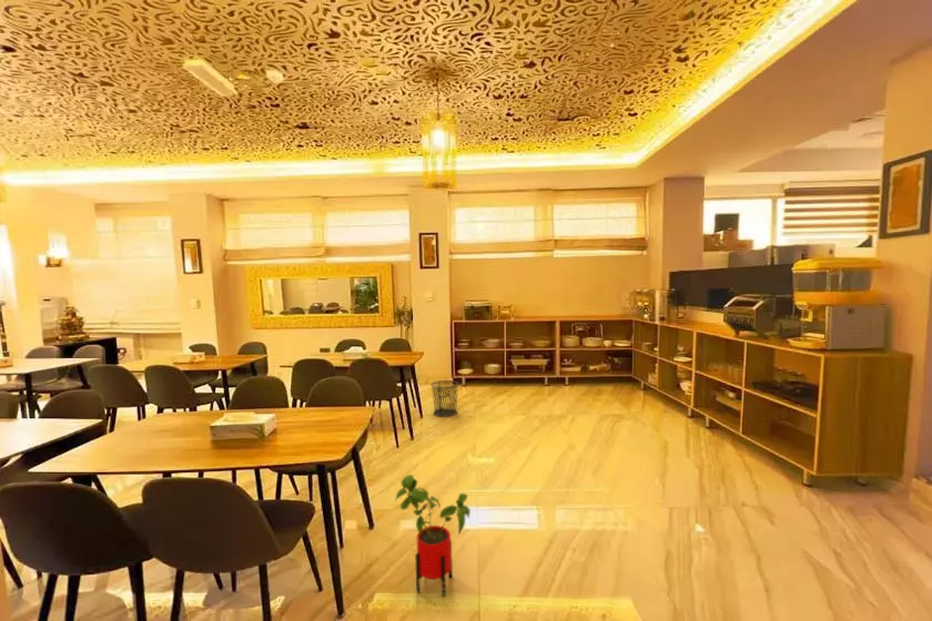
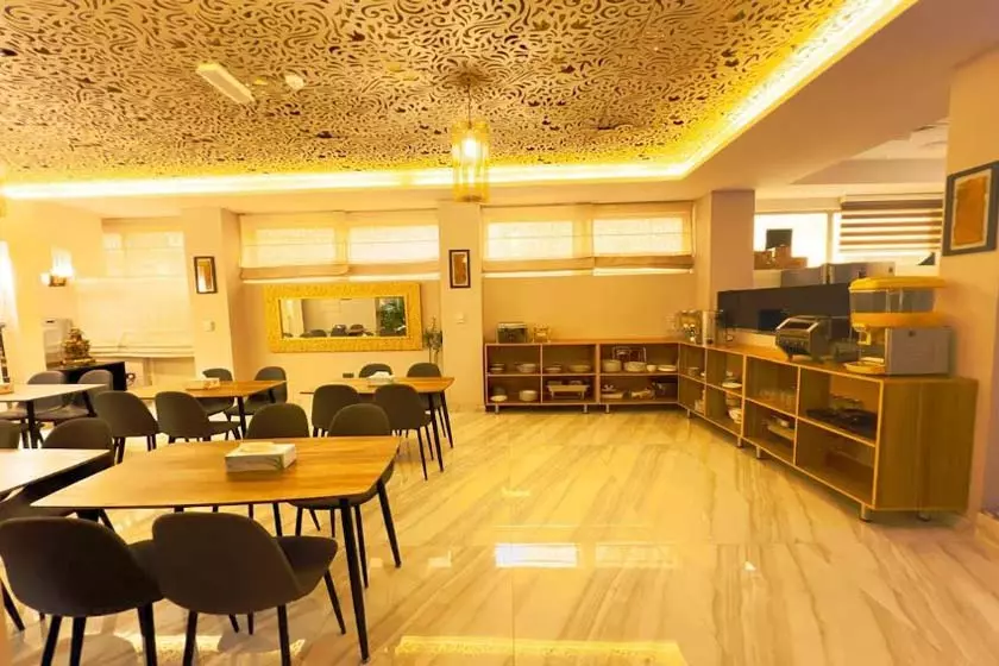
- waste bin [429,379,459,418]
- house plant [395,474,472,598]
